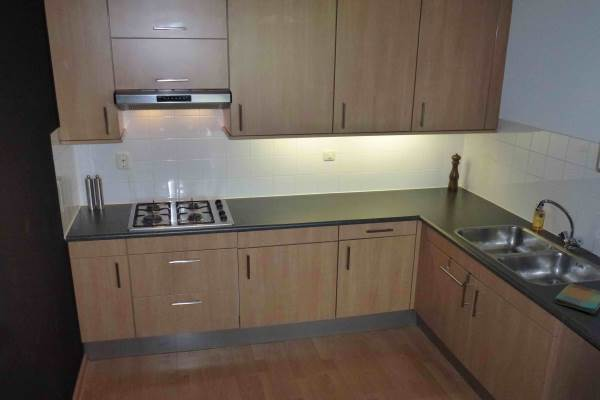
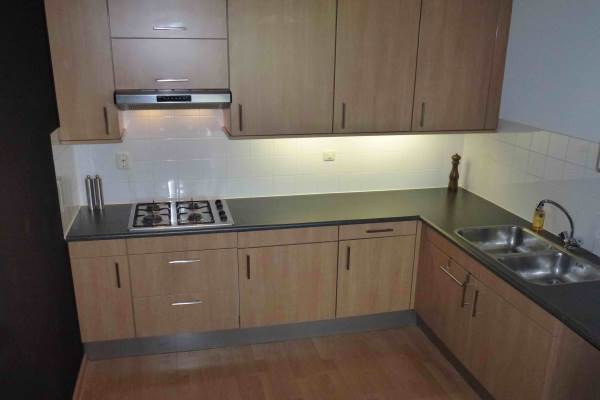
- dish towel [553,282,600,315]
